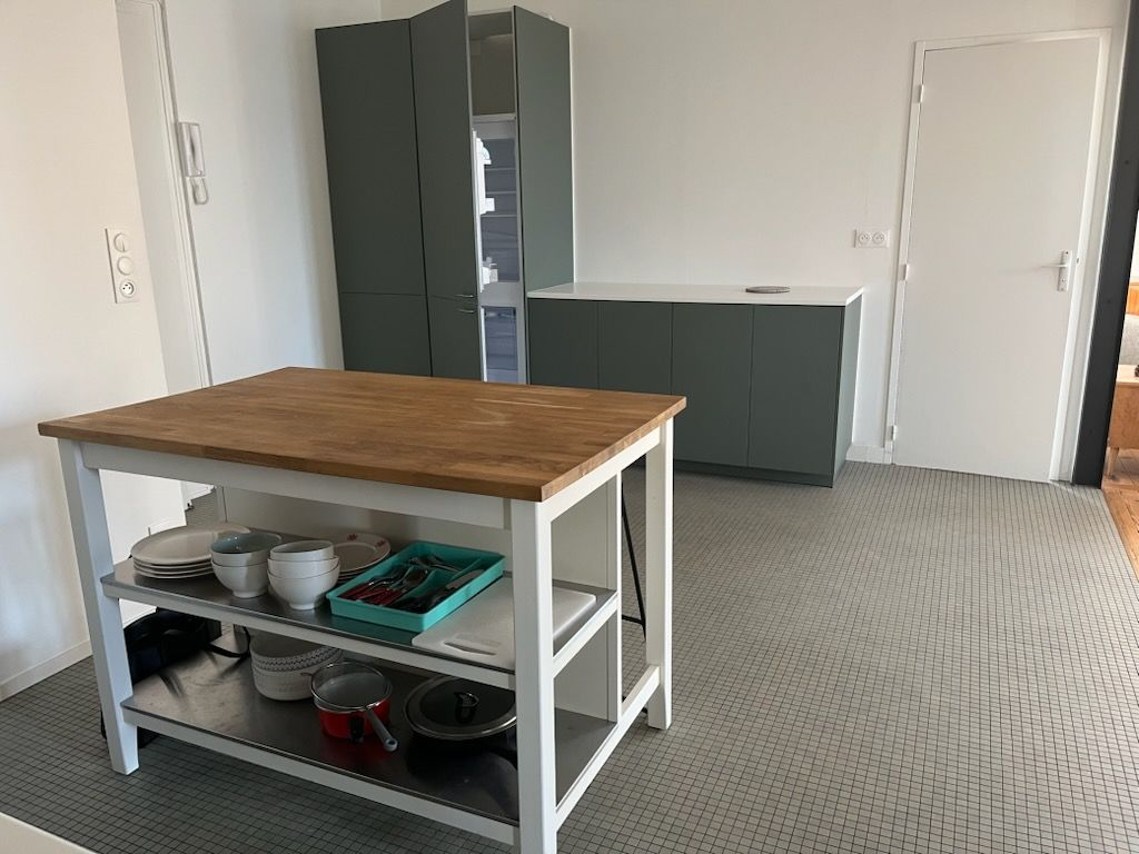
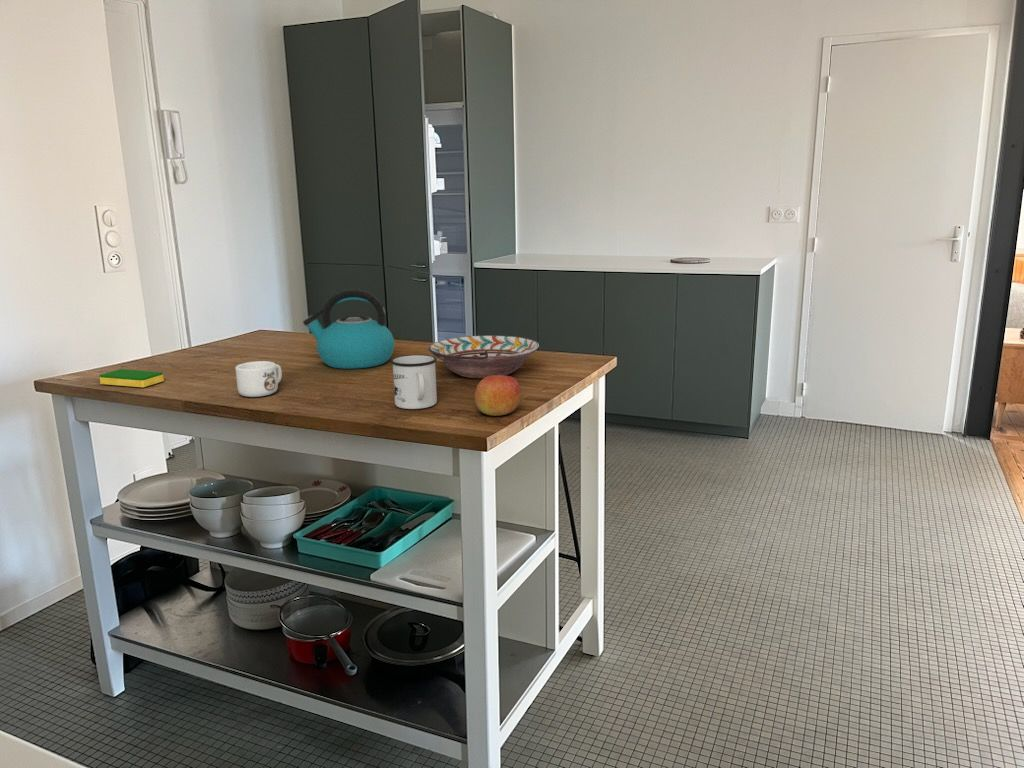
+ mug [234,360,283,398]
+ kettle [302,288,396,370]
+ mug [390,354,438,410]
+ decorative bowl [427,334,540,379]
+ dish sponge [98,368,165,388]
+ apple [474,375,522,417]
